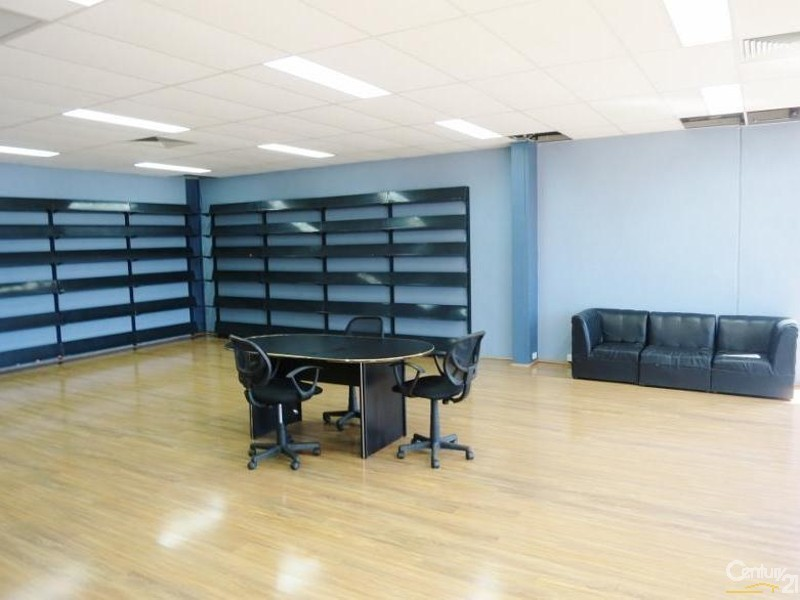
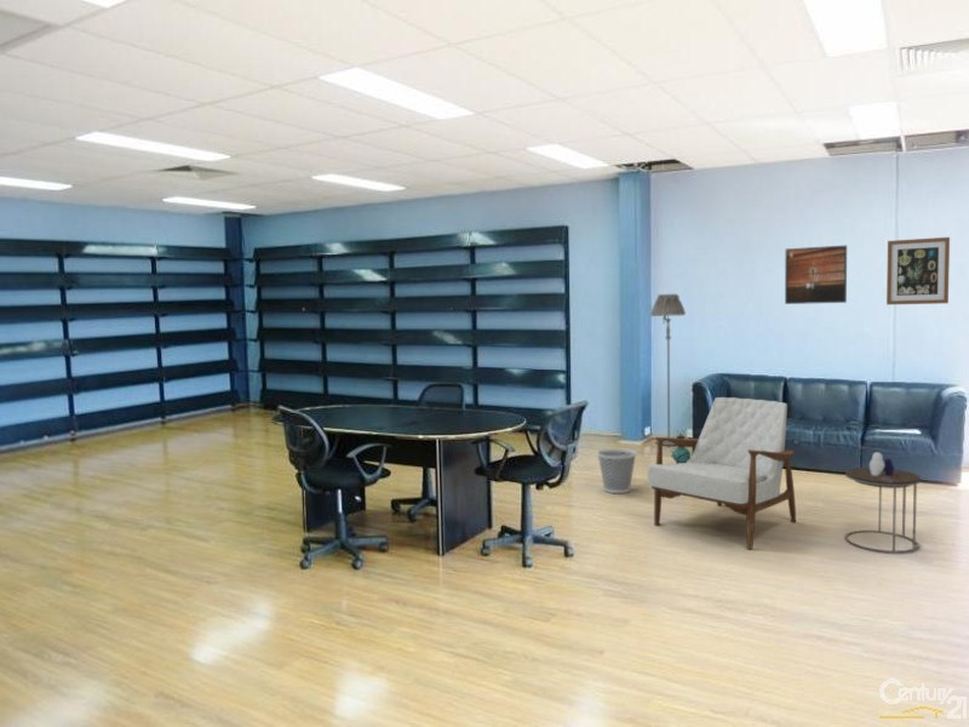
+ lantern [669,430,695,464]
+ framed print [784,244,848,305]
+ wall art [885,236,951,305]
+ floor lamp [649,293,687,447]
+ wastebasket [596,447,637,494]
+ armchair [647,396,797,550]
+ side table [844,451,922,554]
